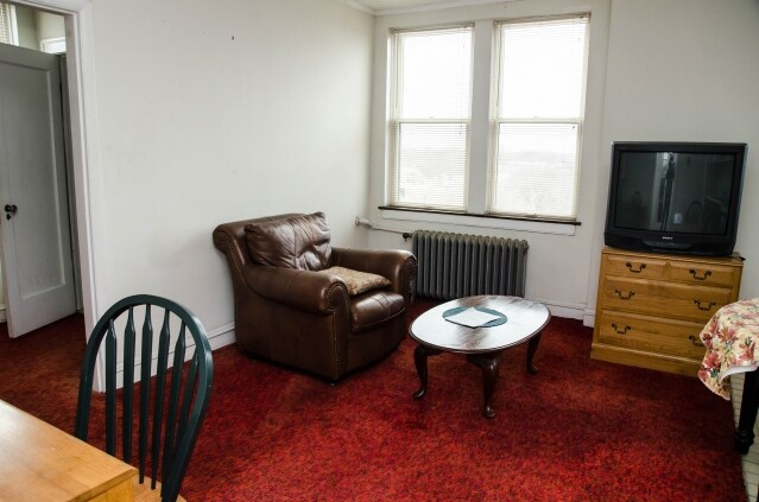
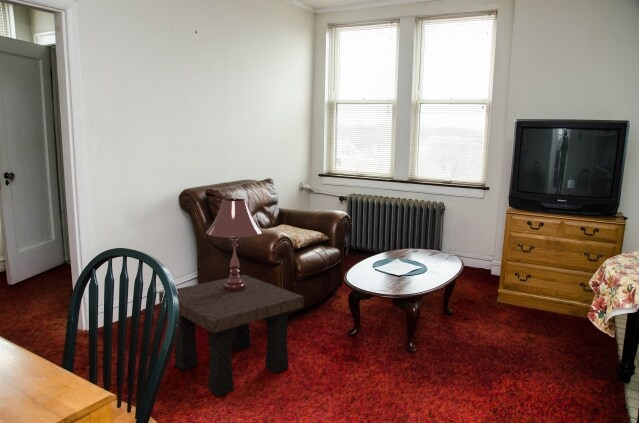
+ side table [158,274,304,397]
+ table lamp [205,198,263,292]
